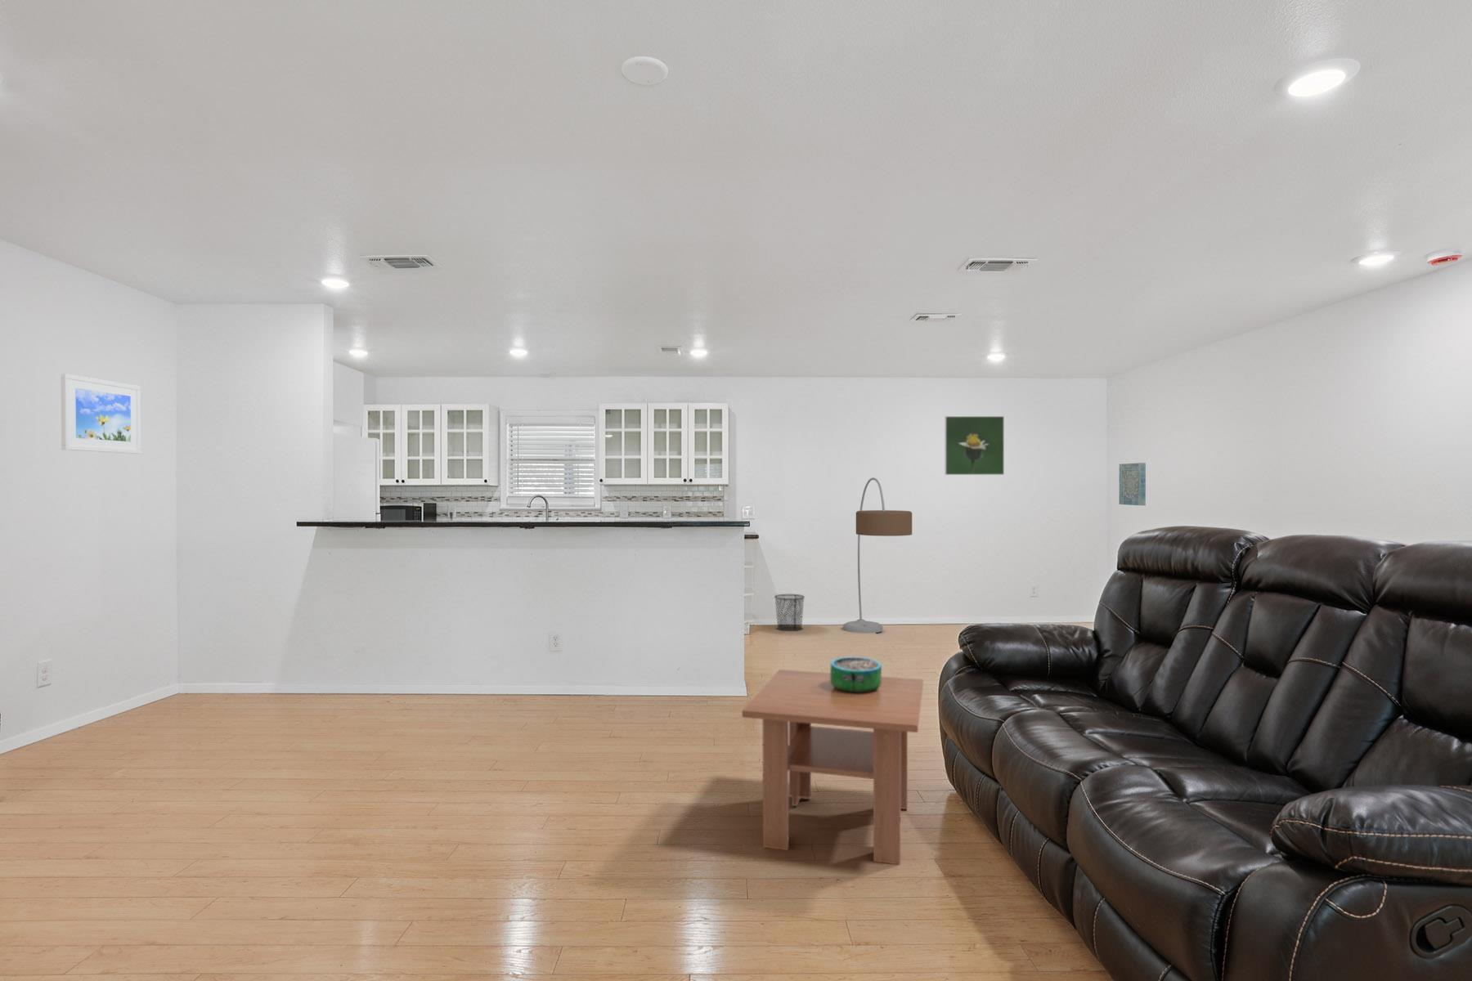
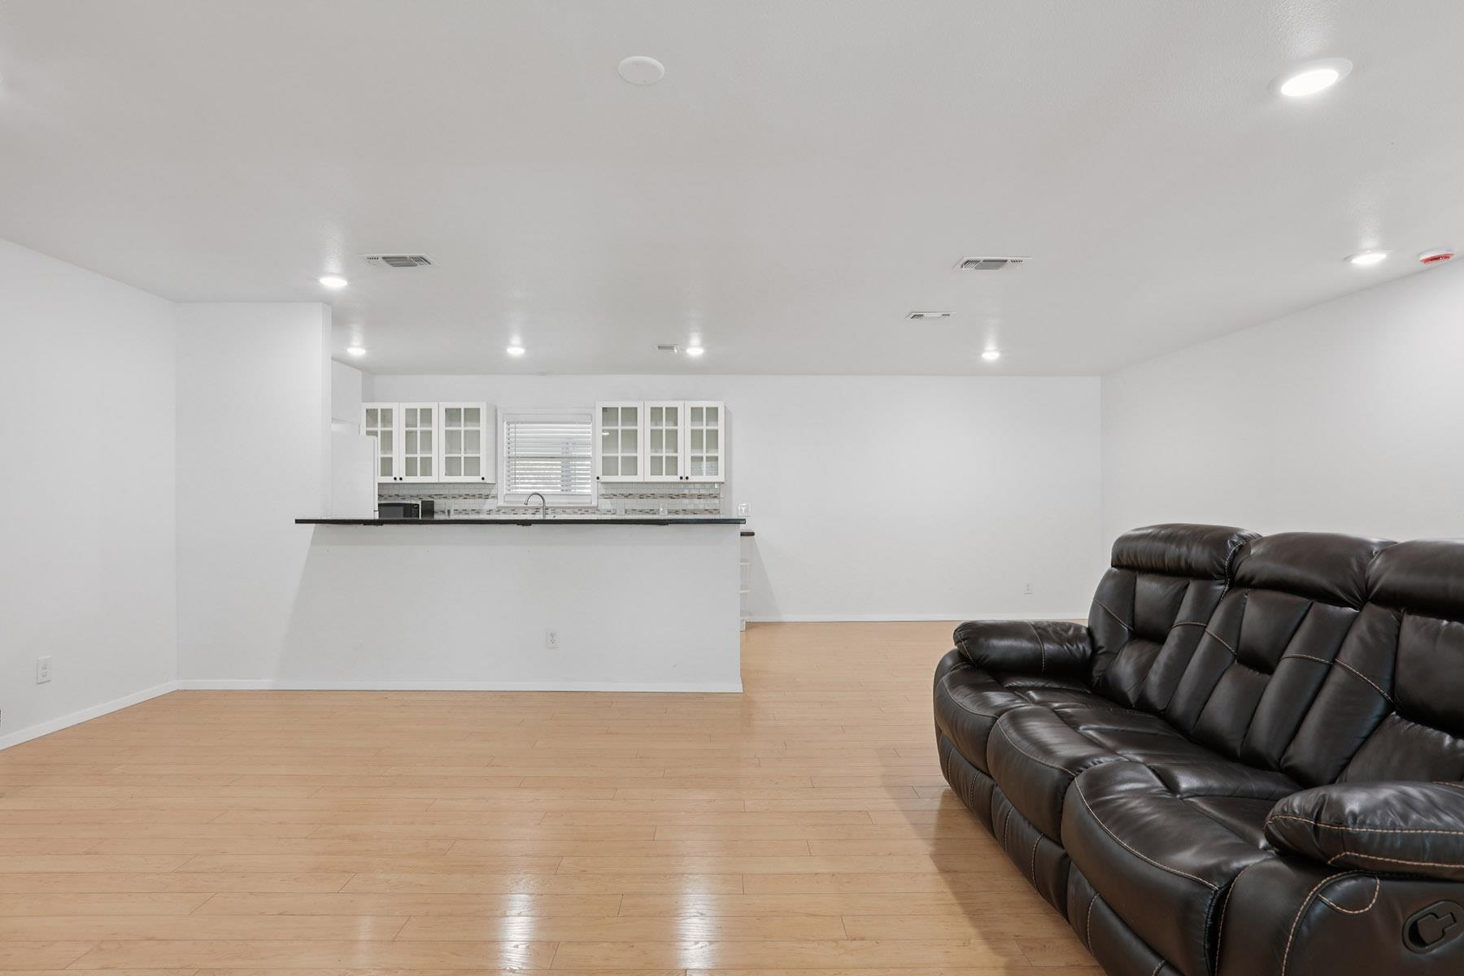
- waste bin [773,593,805,632]
- coffee table [740,669,924,866]
- wall art [1118,462,1147,506]
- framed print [60,372,141,454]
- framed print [944,415,1005,476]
- floor lamp [842,476,912,634]
- decorative bowl [829,656,883,693]
